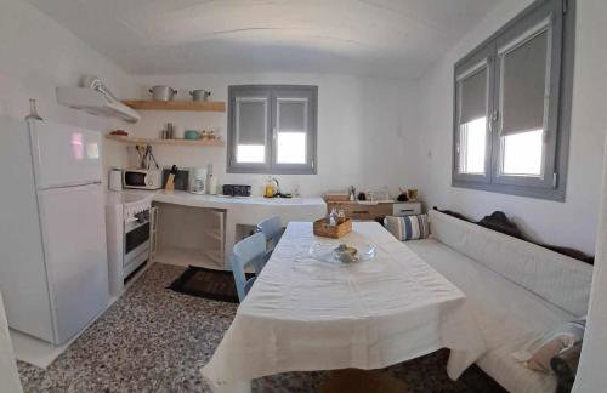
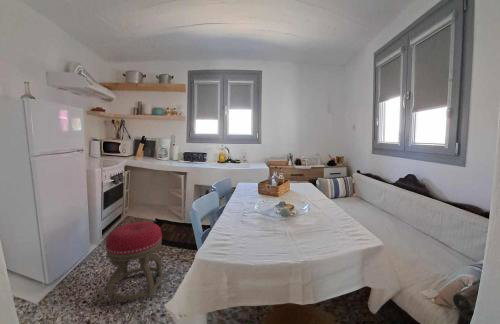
+ stool [104,221,164,303]
